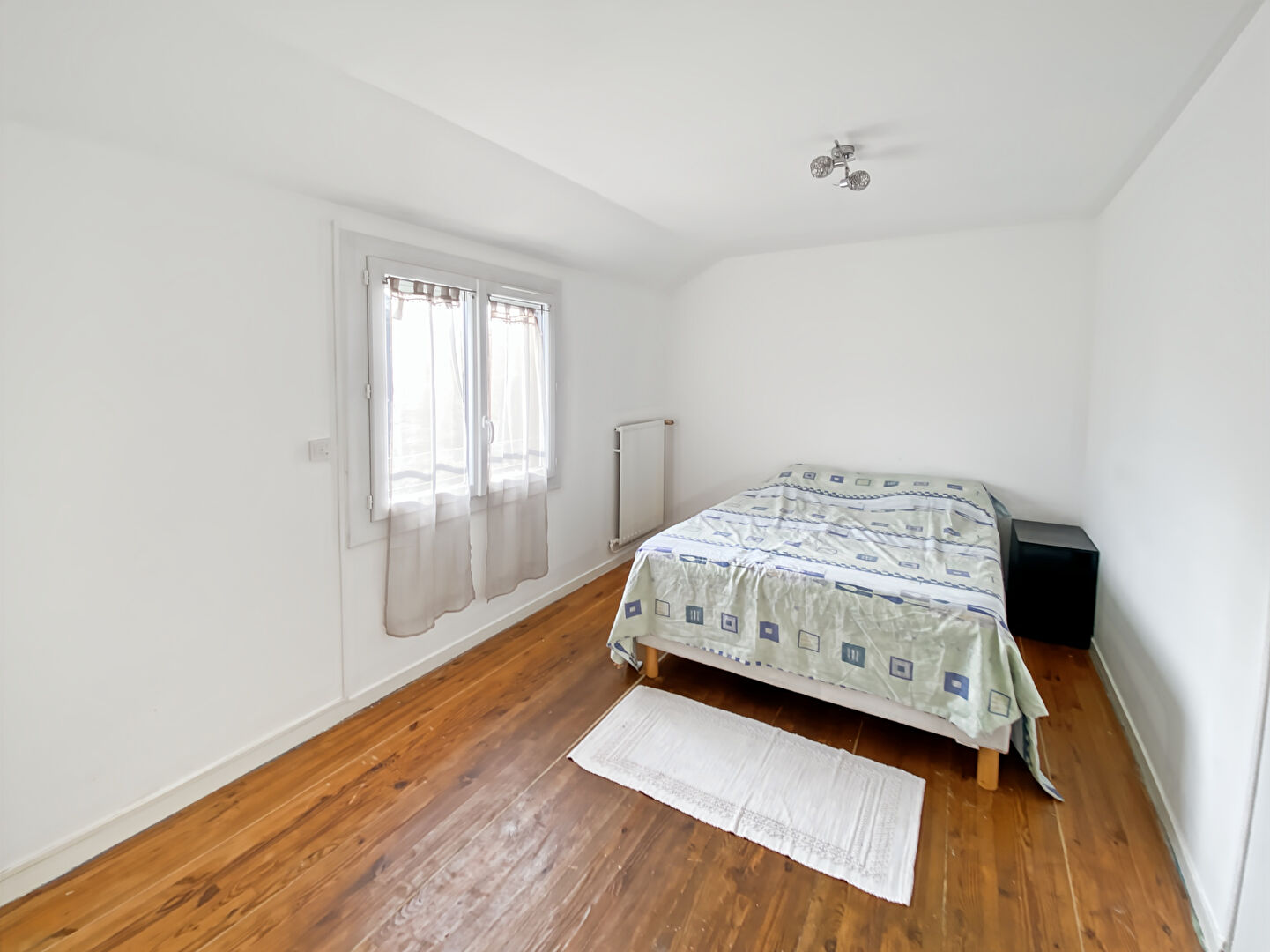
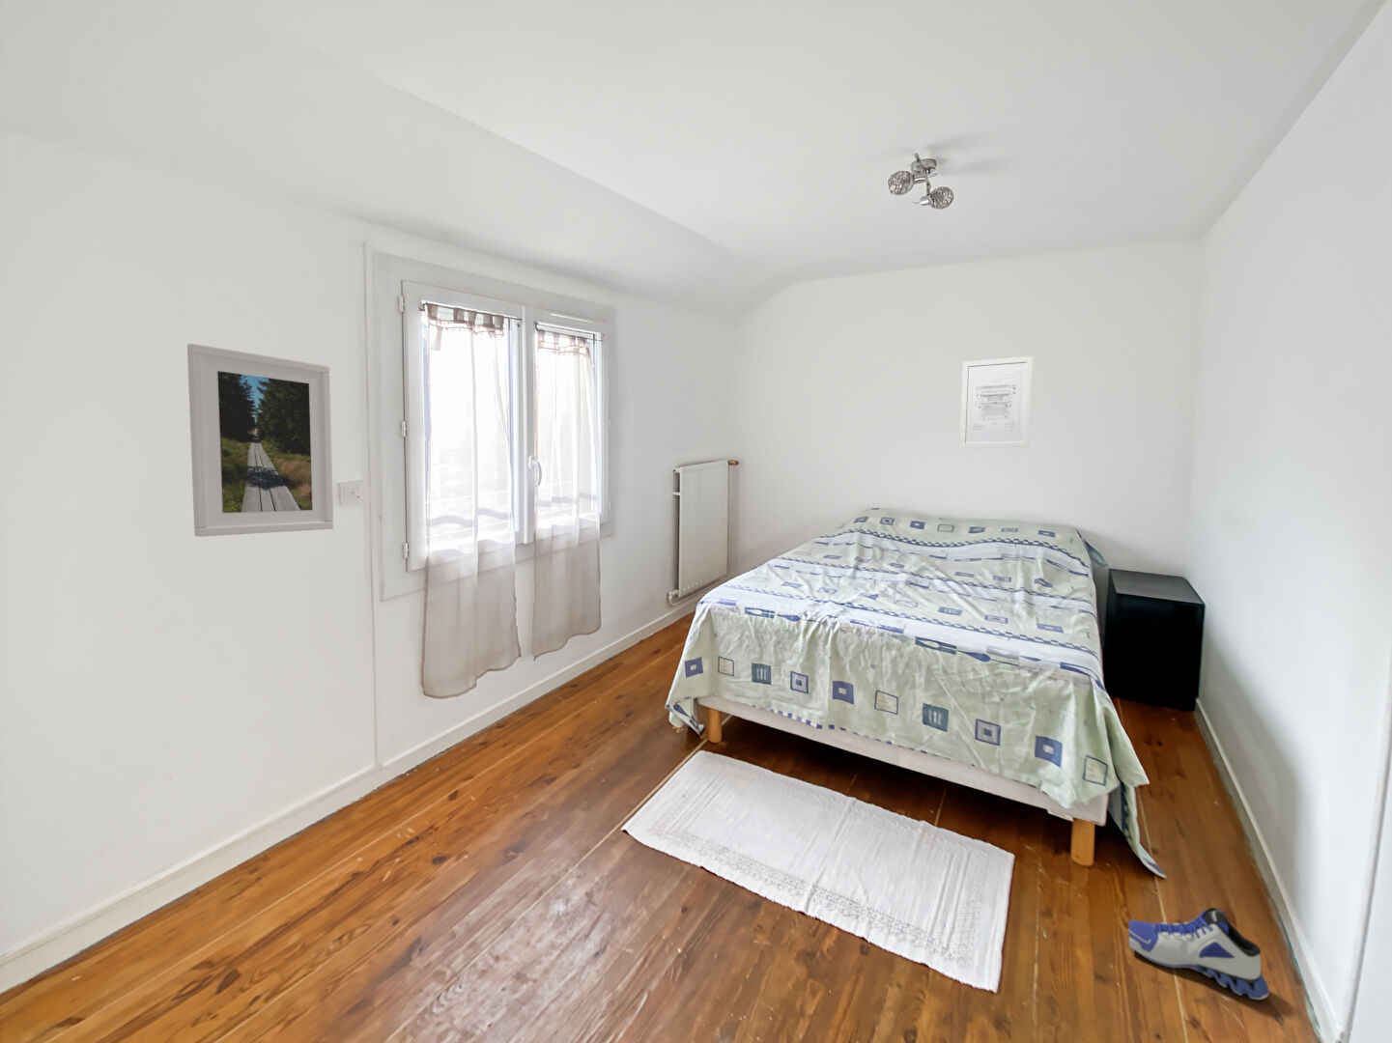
+ wall art [959,355,1034,449]
+ sneaker [1128,907,1270,1000]
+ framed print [186,343,334,538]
